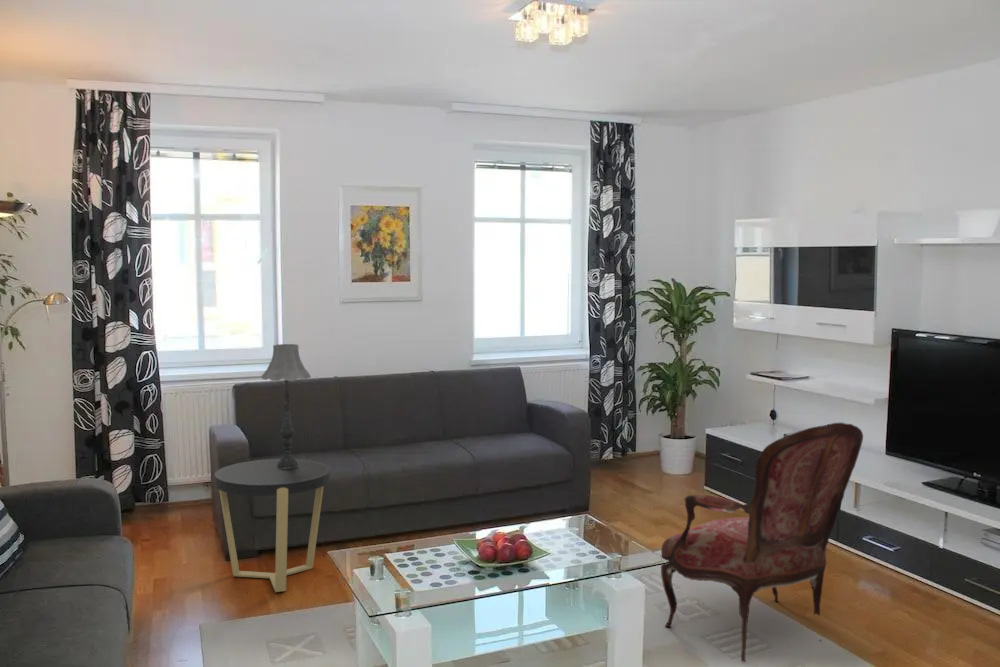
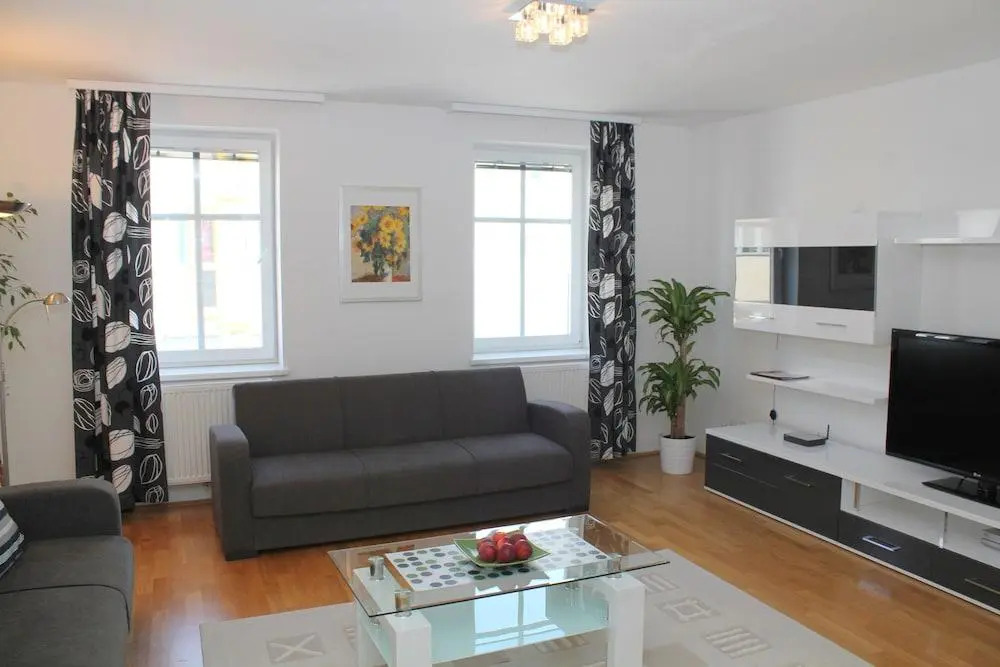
- side table [214,458,332,593]
- armchair [660,422,864,663]
- table lamp [260,343,312,469]
